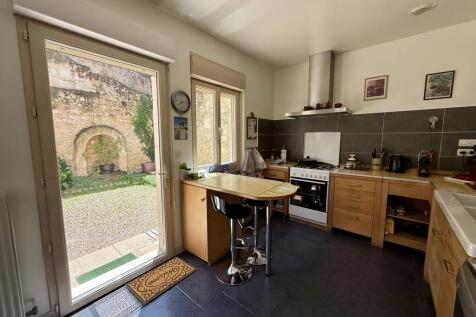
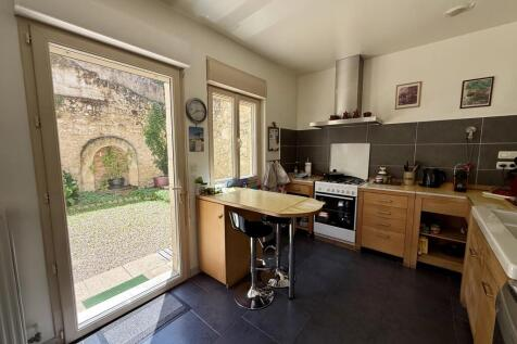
- doormat [124,256,198,305]
